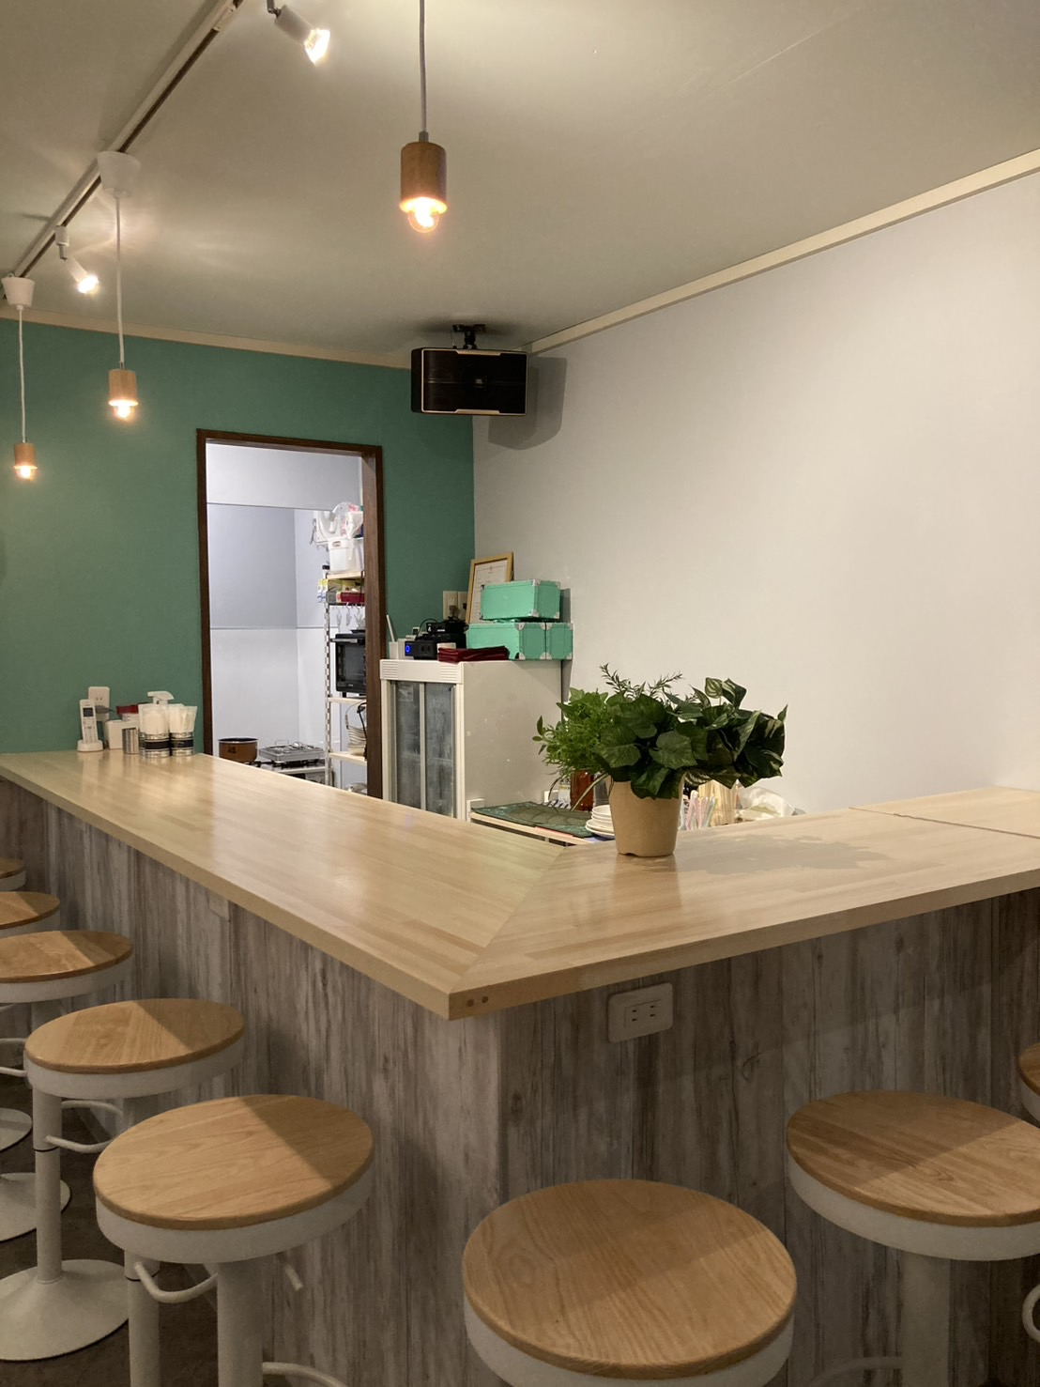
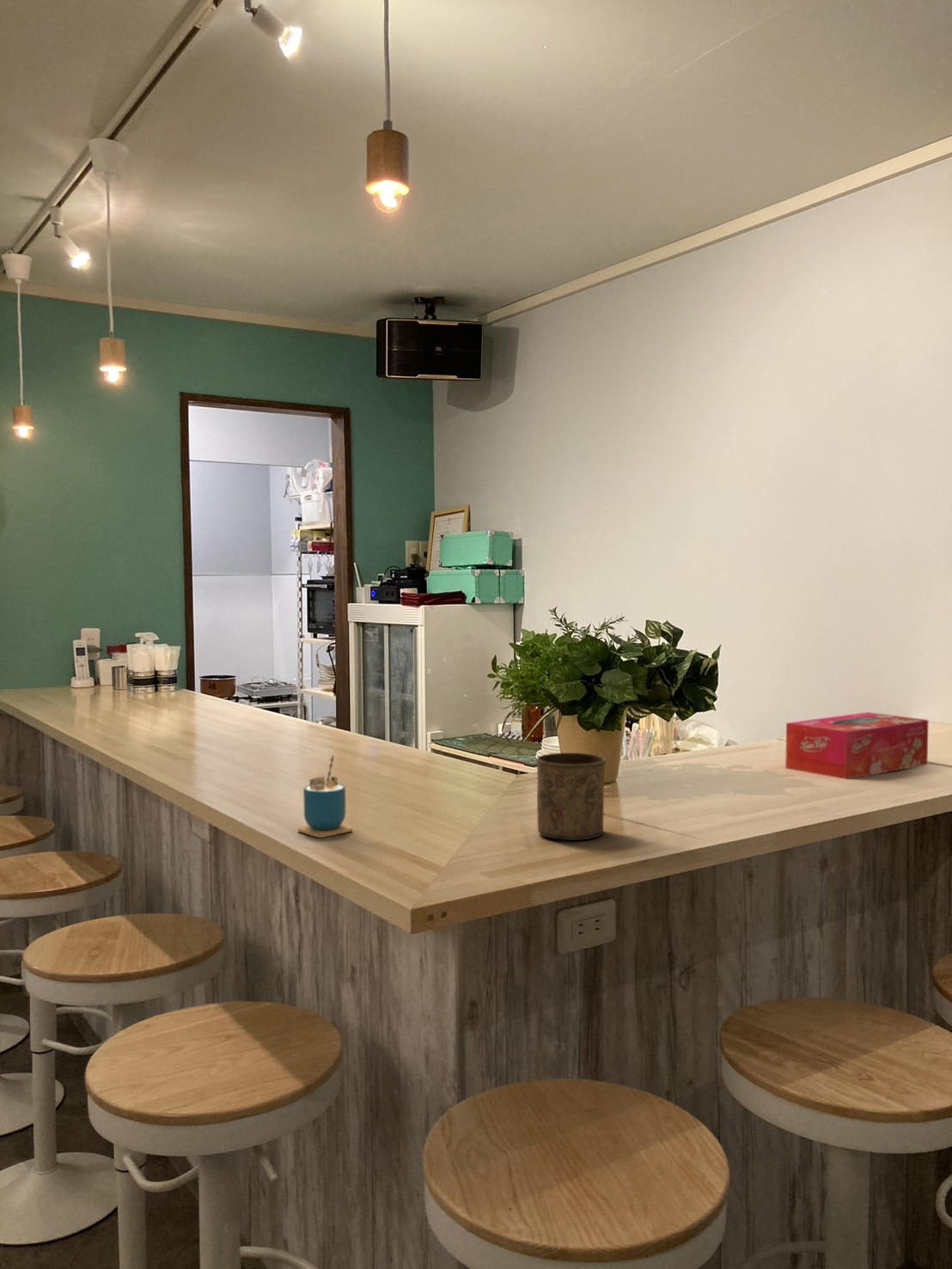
+ tissue box [784,711,929,780]
+ cup [536,752,607,841]
+ cup [297,754,353,839]
